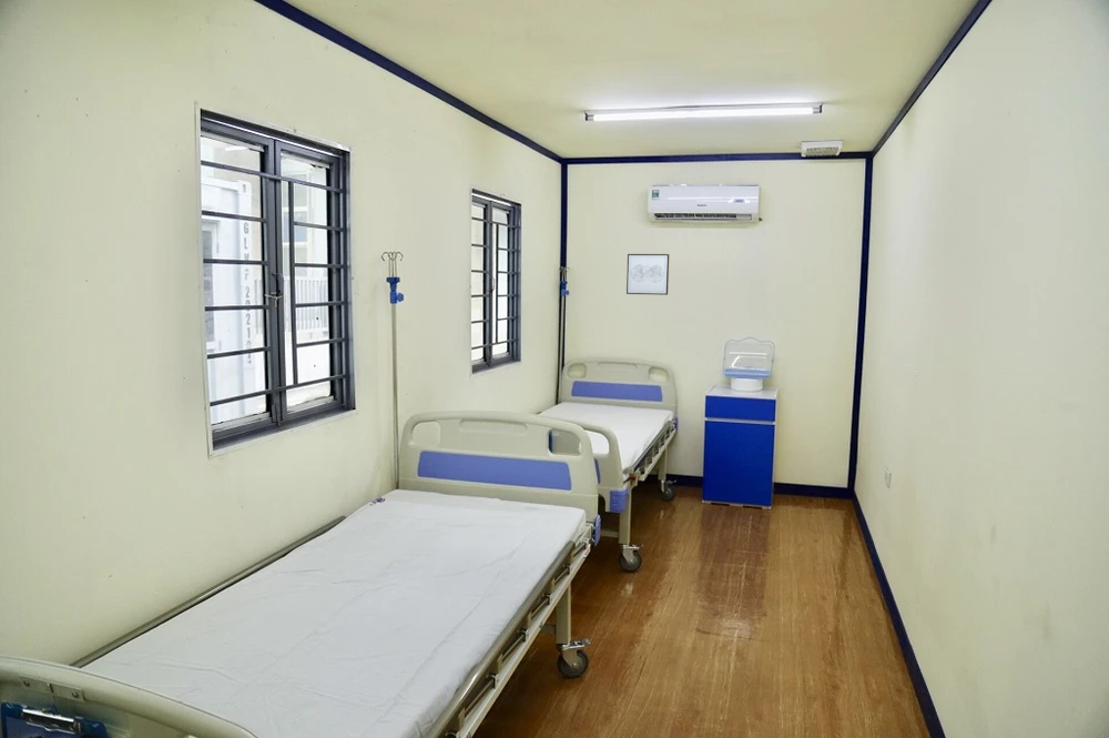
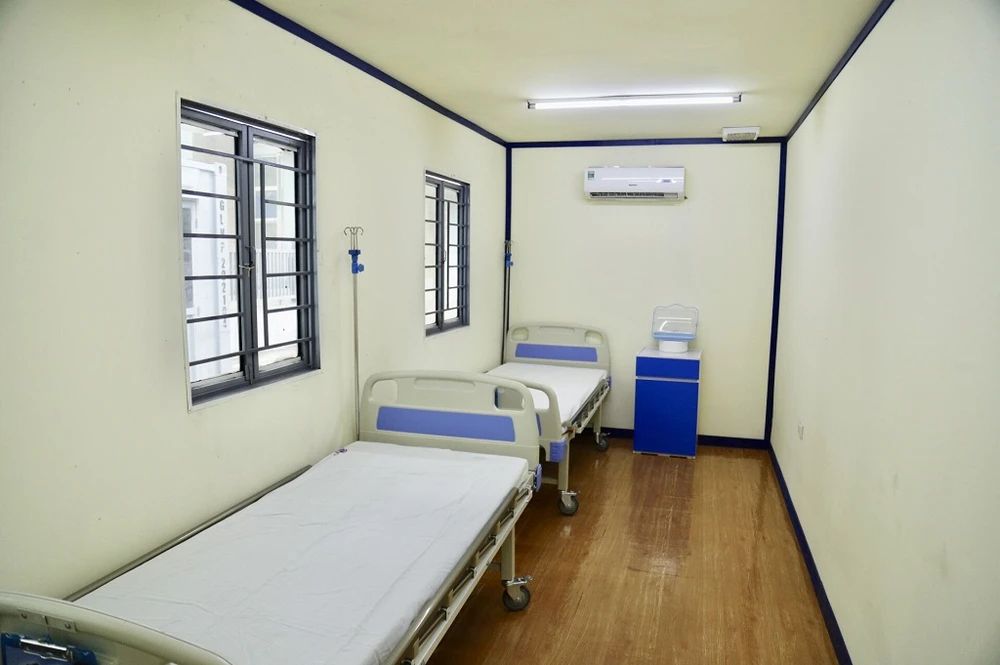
- wall art [625,253,670,296]
